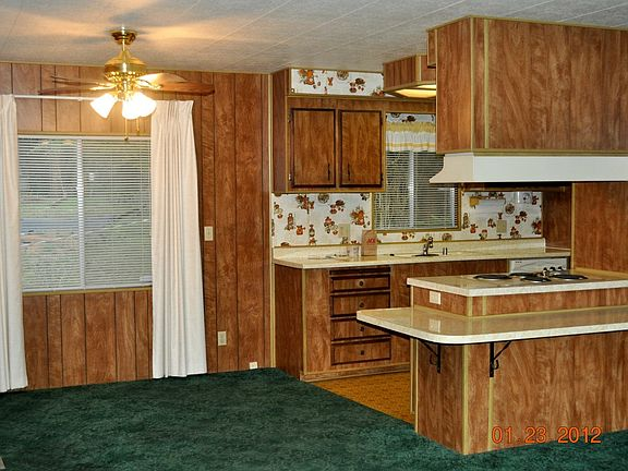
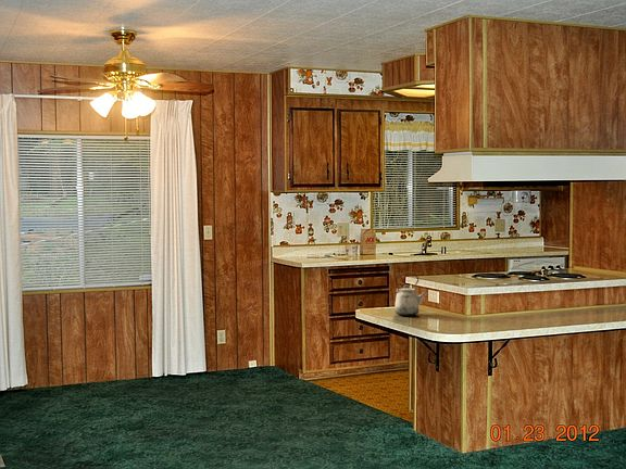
+ kettle [393,272,428,317]
